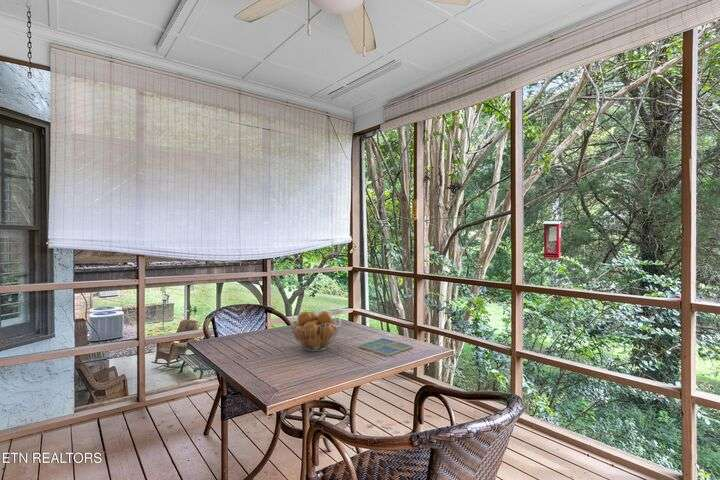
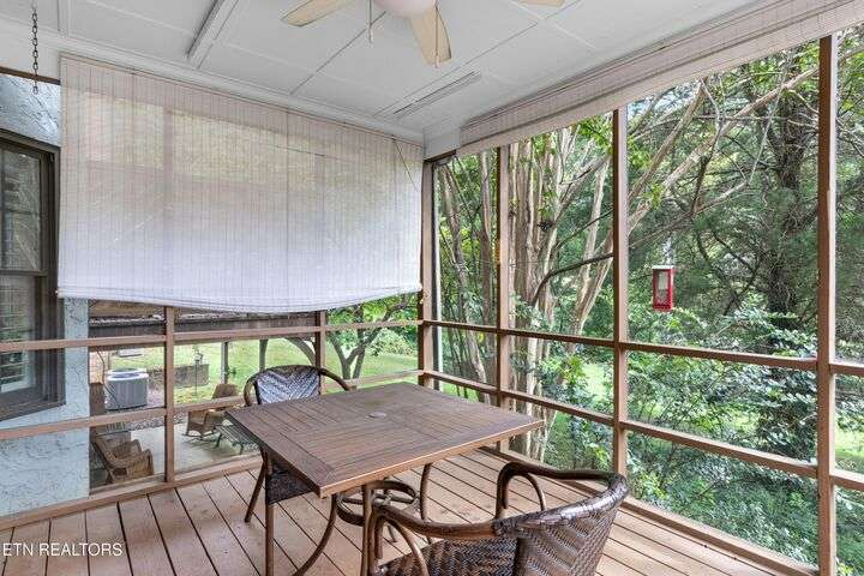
- fruit basket [289,310,342,352]
- drink coaster [357,337,414,357]
